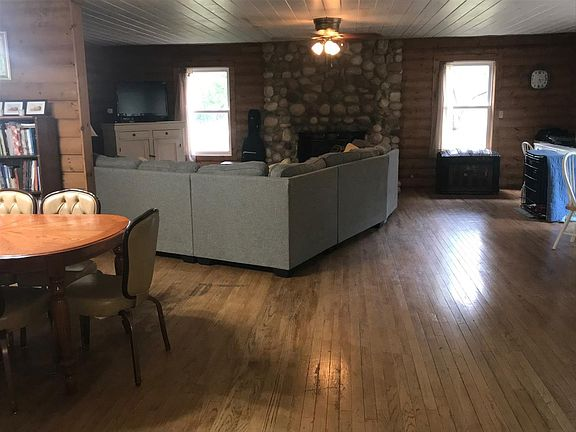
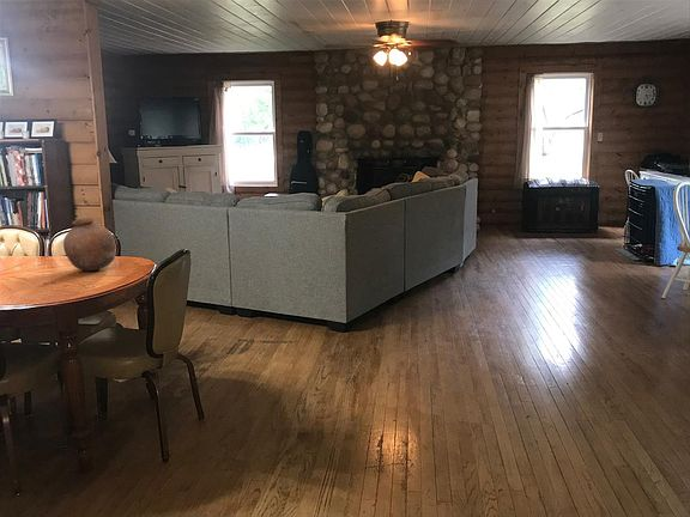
+ pottery [62,217,116,272]
